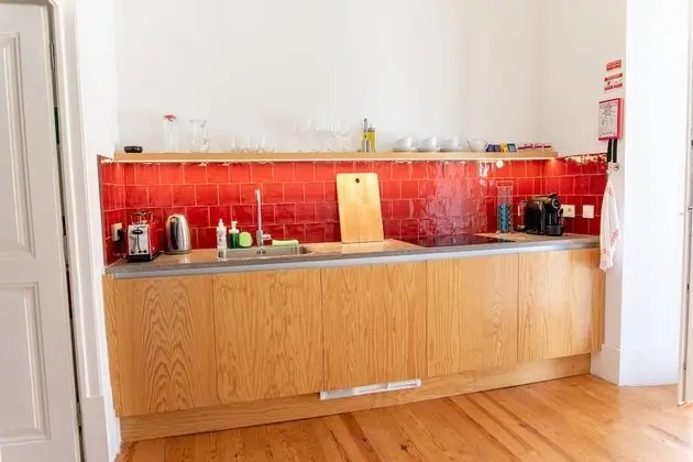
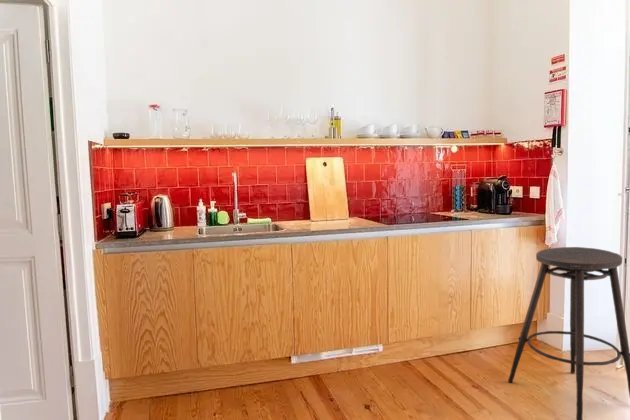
+ stool [507,246,630,420]
